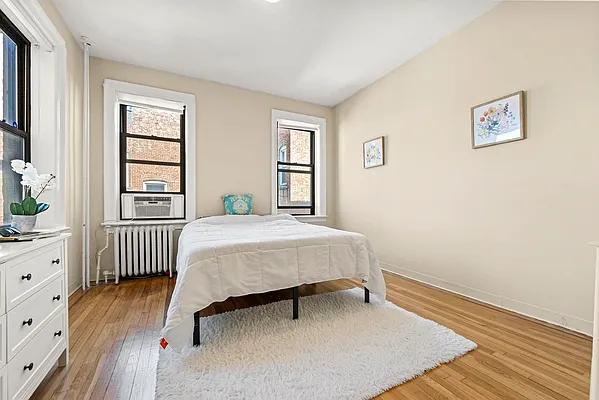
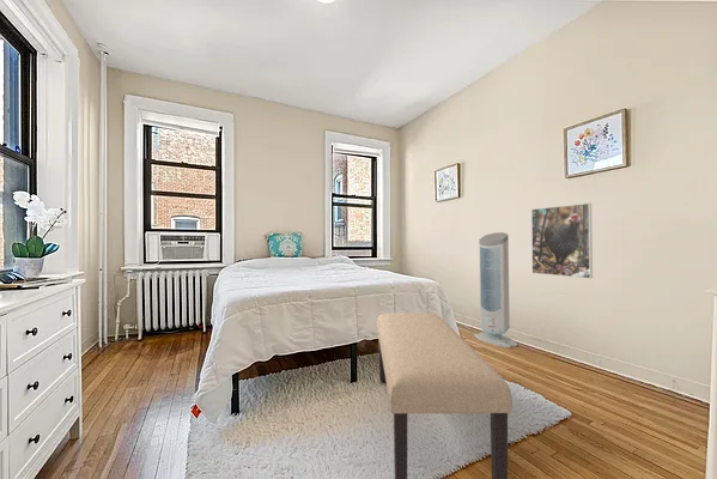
+ air purifier [473,231,518,348]
+ bench [376,311,514,479]
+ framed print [530,202,594,280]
